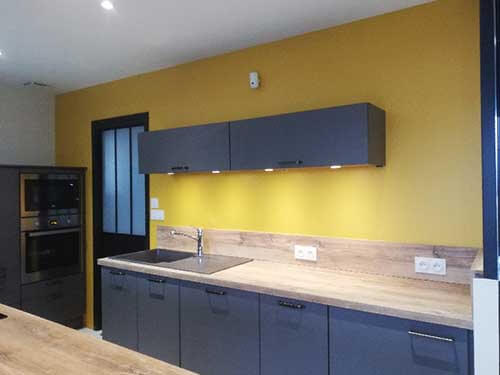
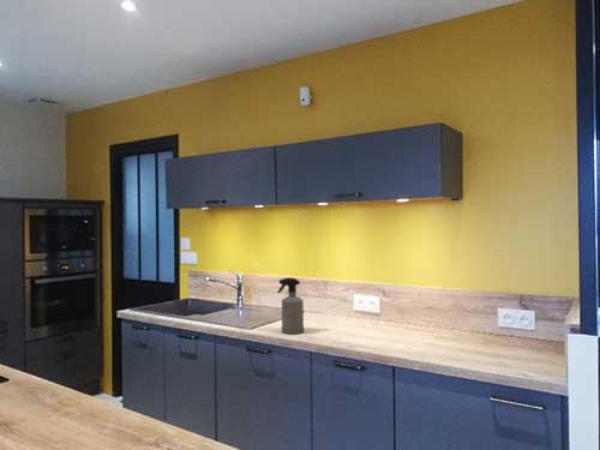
+ spray bottle [276,277,305,335]
